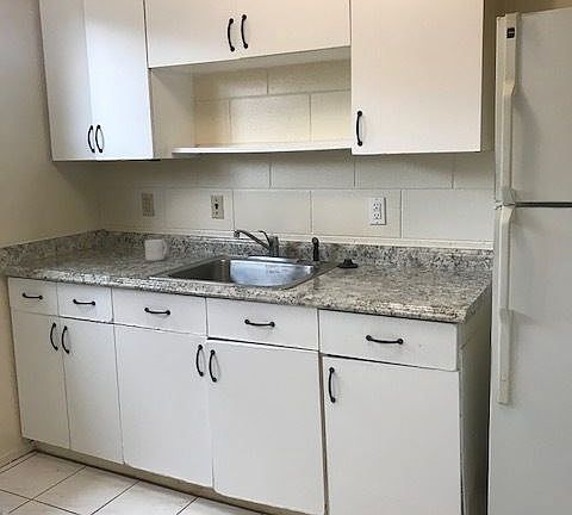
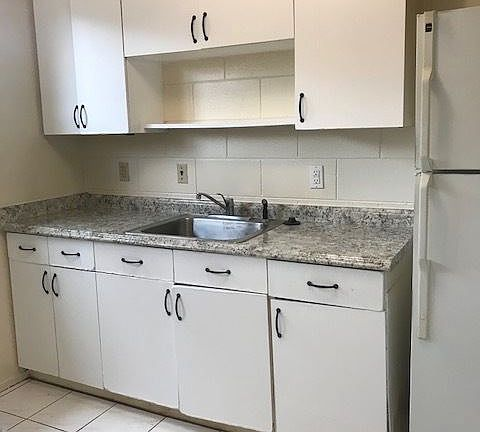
- mug [144,238,168,262]
